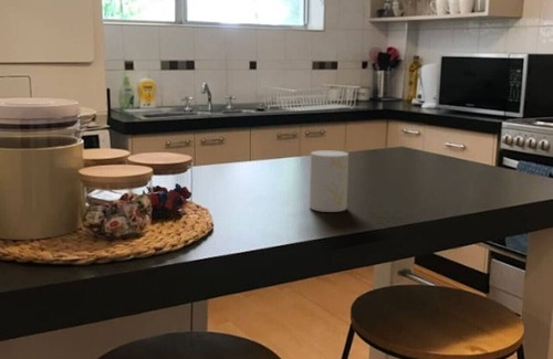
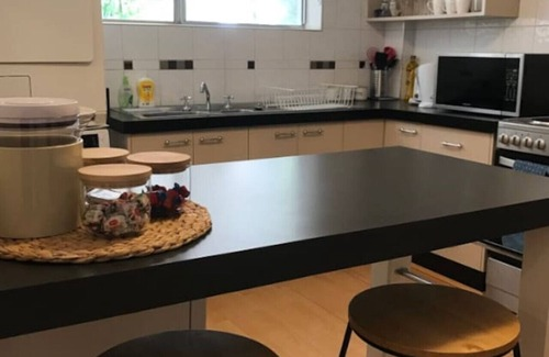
- cup [309,149,349,213]
